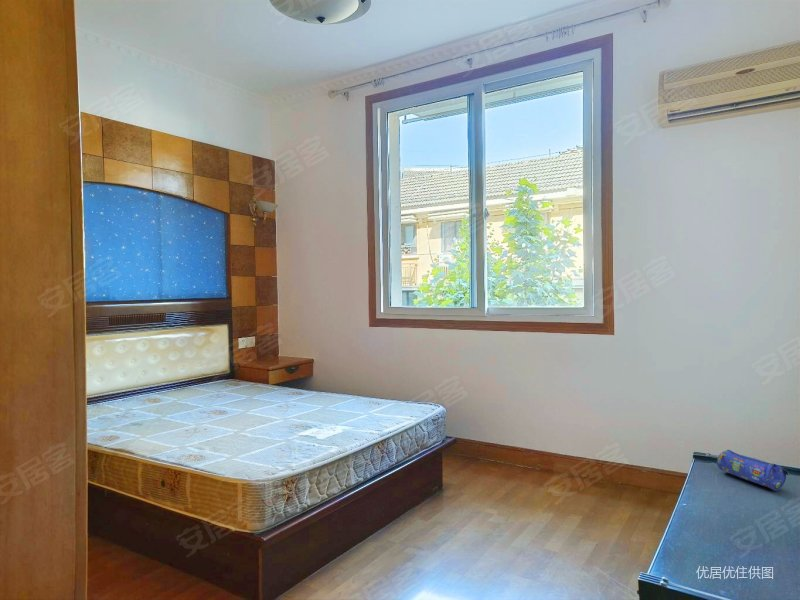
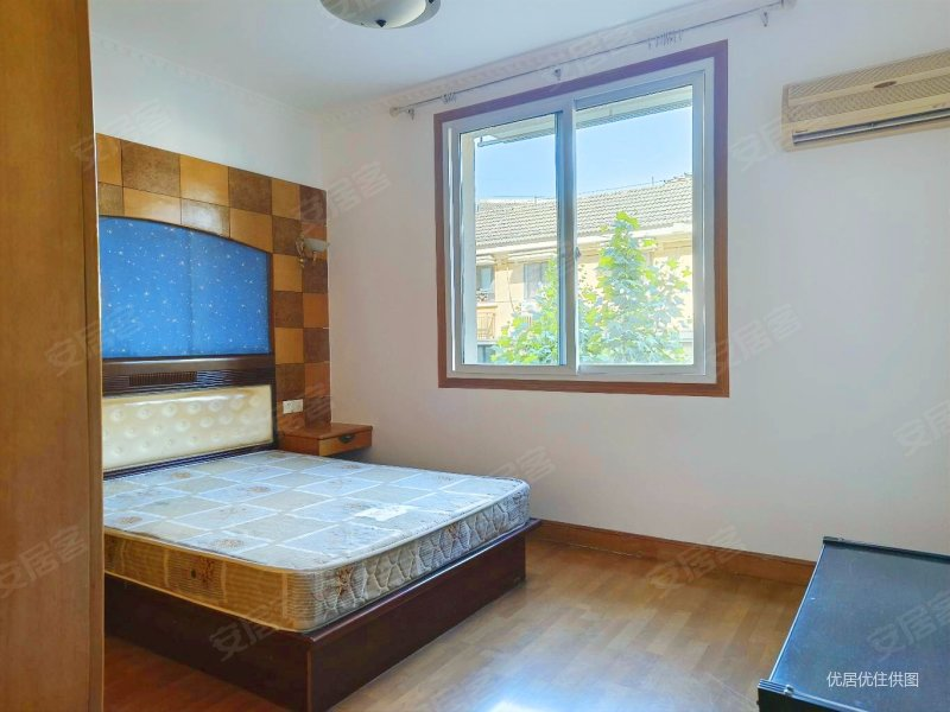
- pencil case [716,449,790,492]
